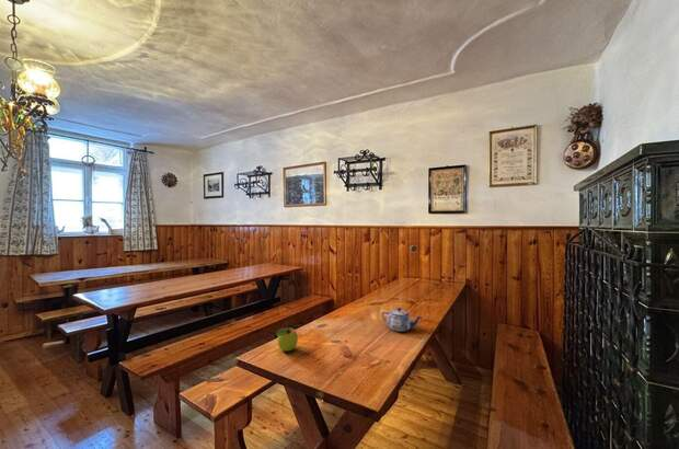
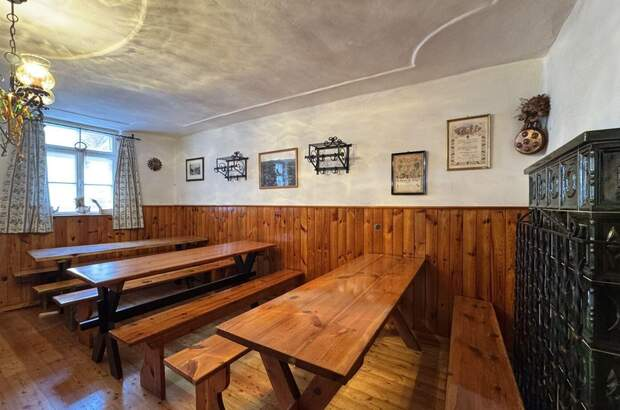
- fruit [275,326,299,353]
- teapot [381,307,424,333]
